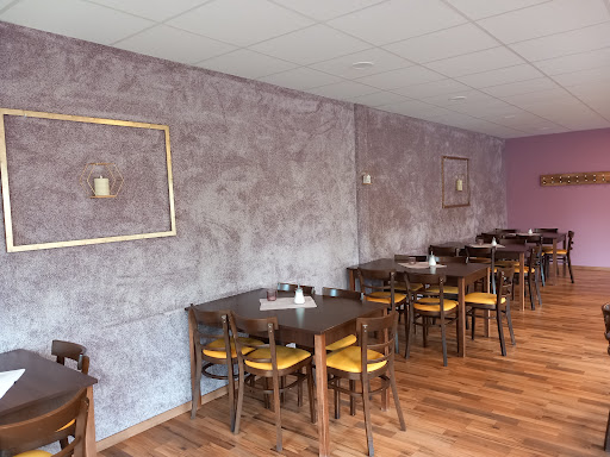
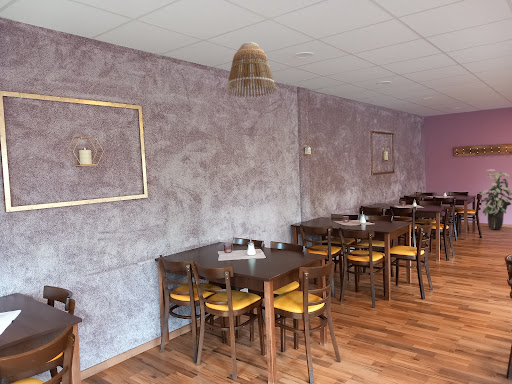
+ lamp shade [225,41,278,98]
+ indoor plant [477,168,512,231]
